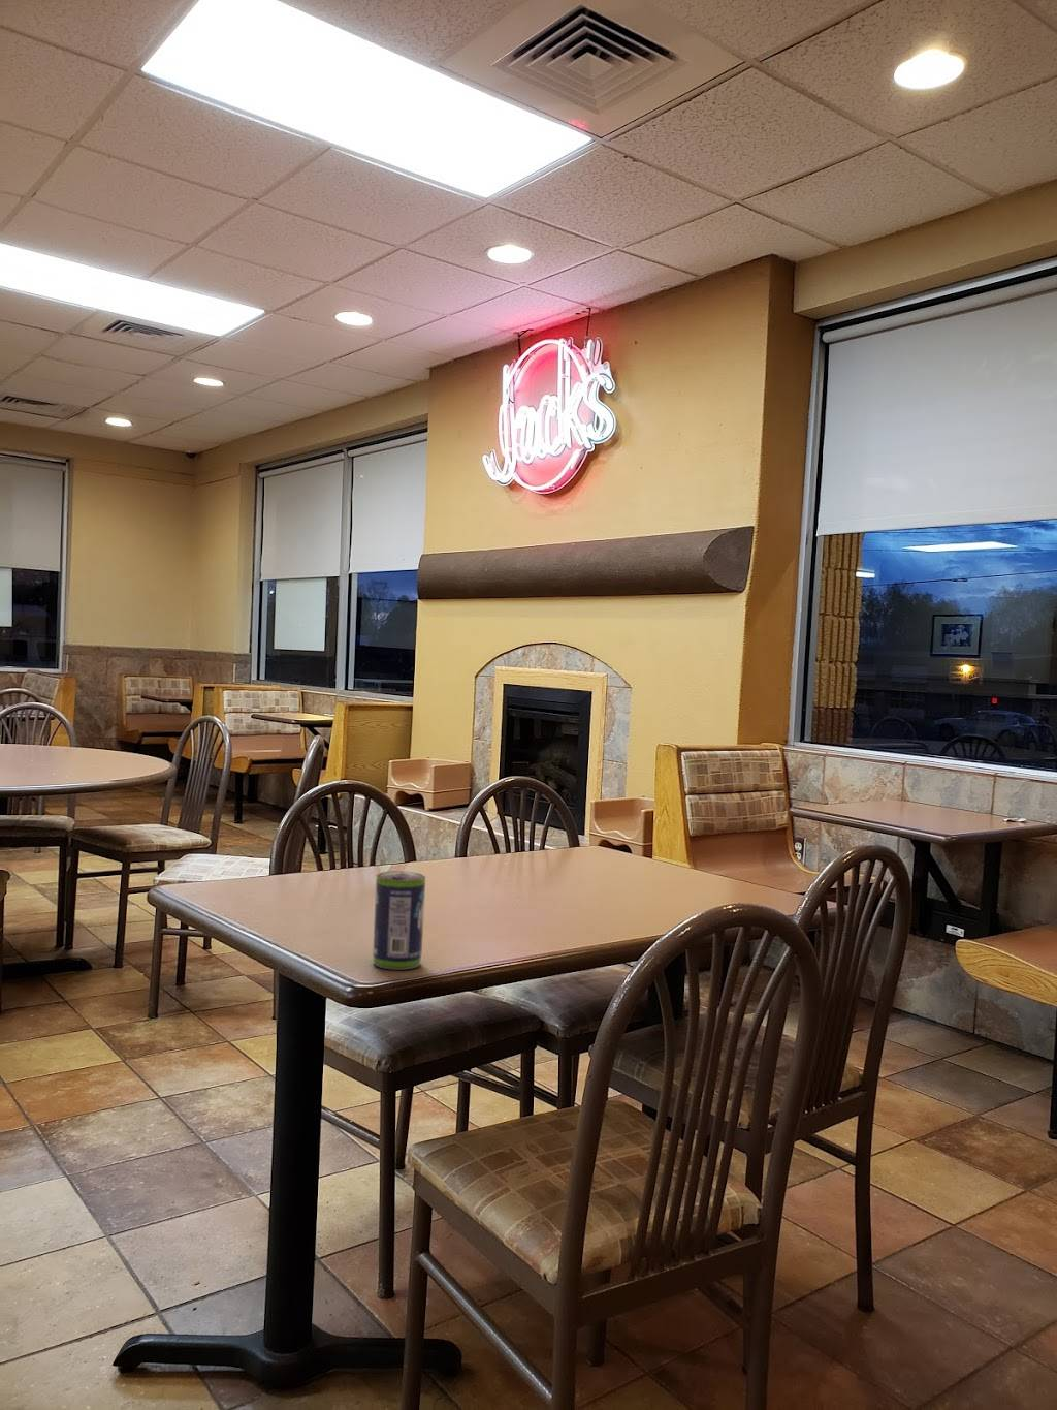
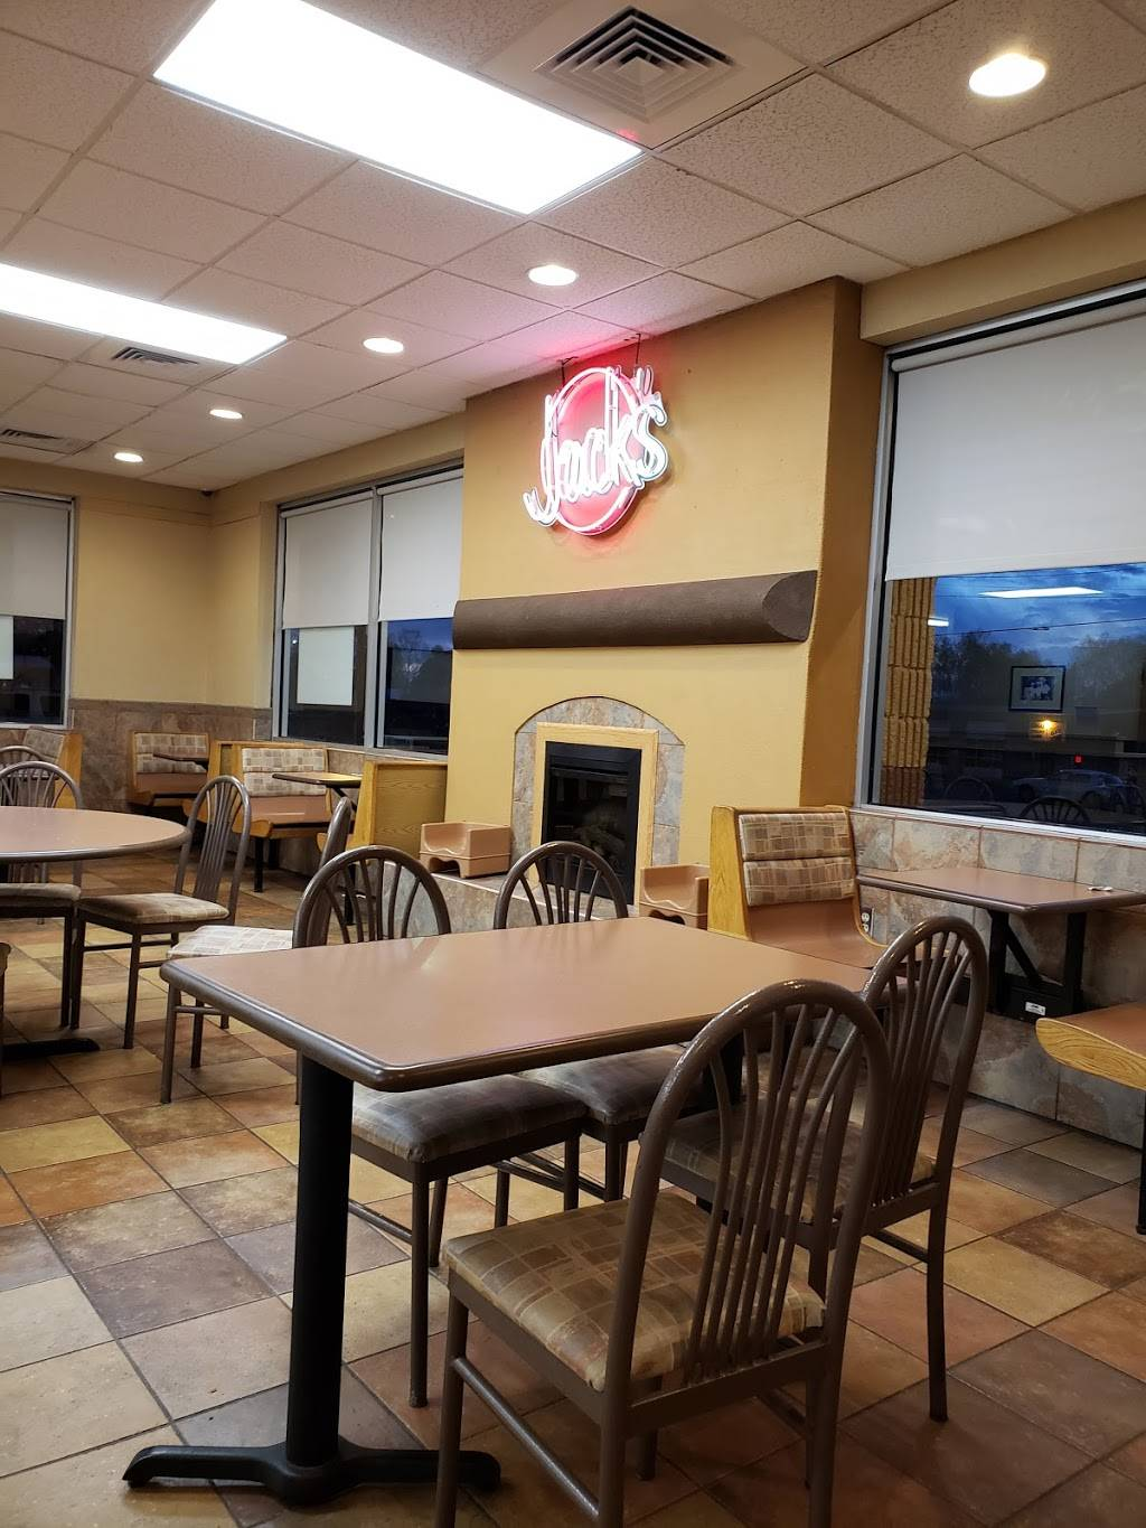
- beverage can [372,871,426,971]
